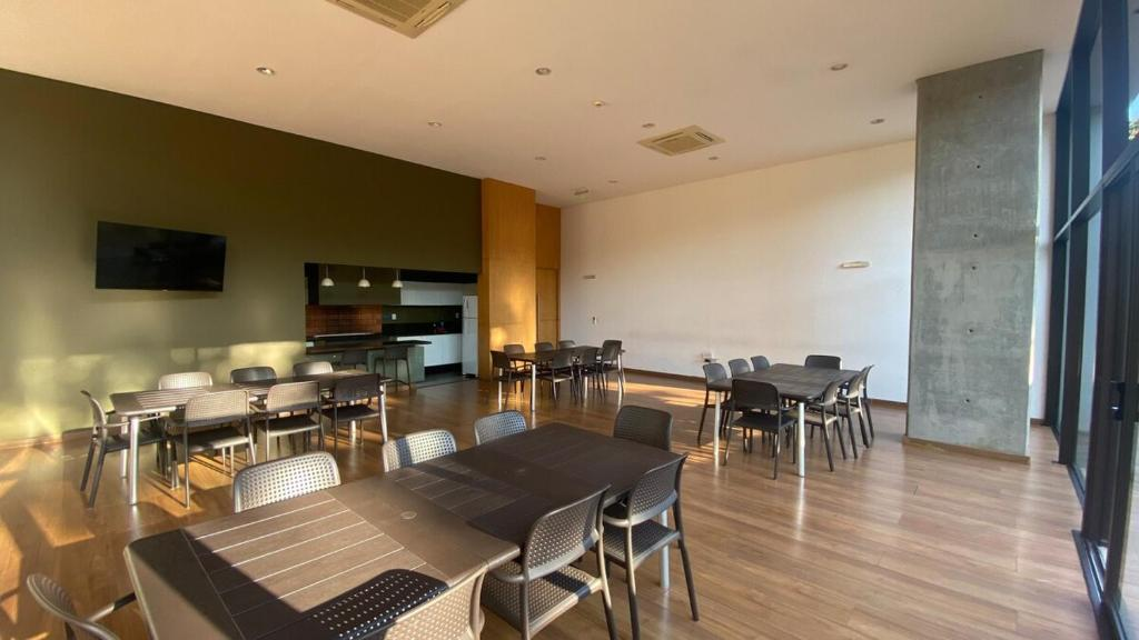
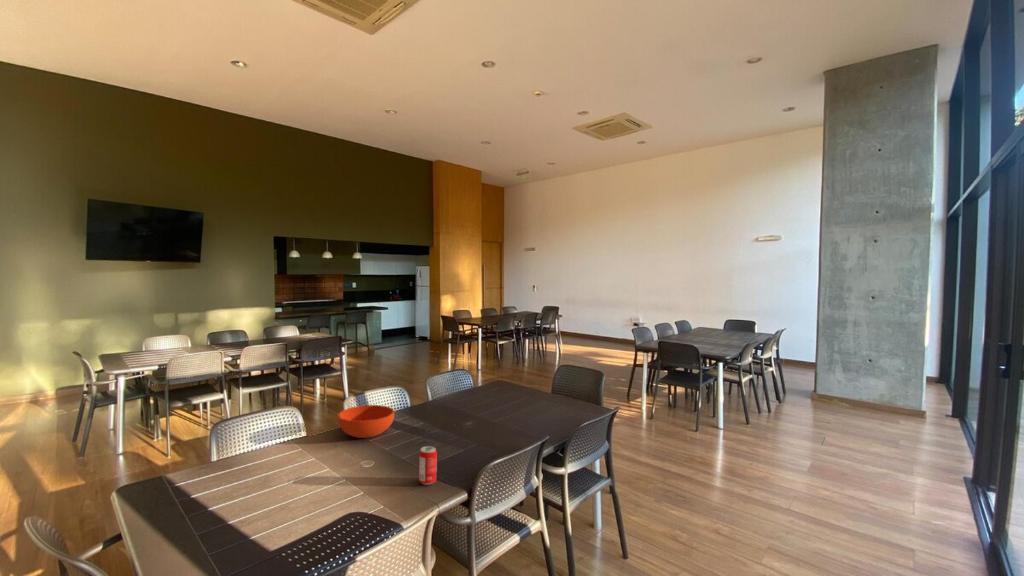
+ bowl [336,404,395,439]
+ beverage can [418,445,438,486]
